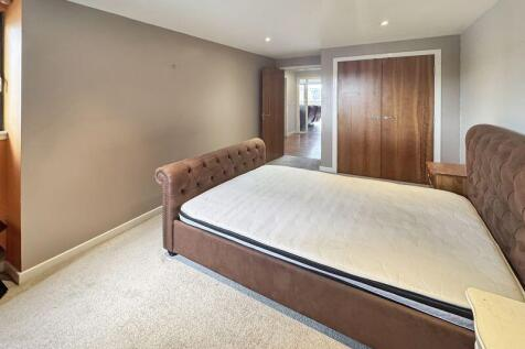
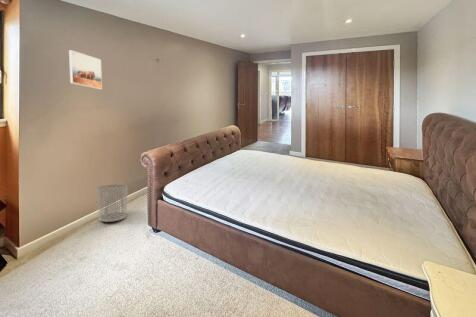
+ waste bin [96,184,128,223]
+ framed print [68,49,103,90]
